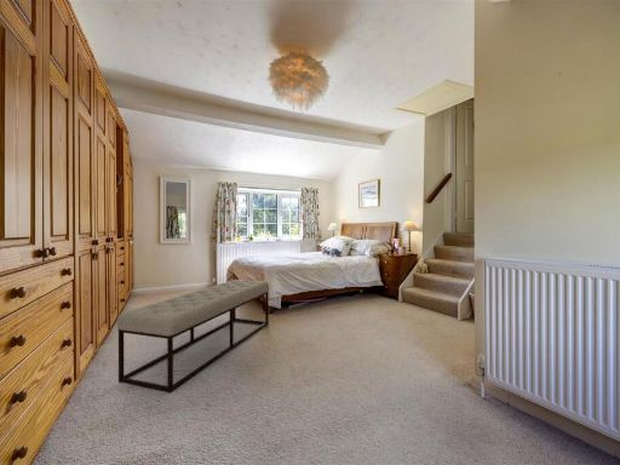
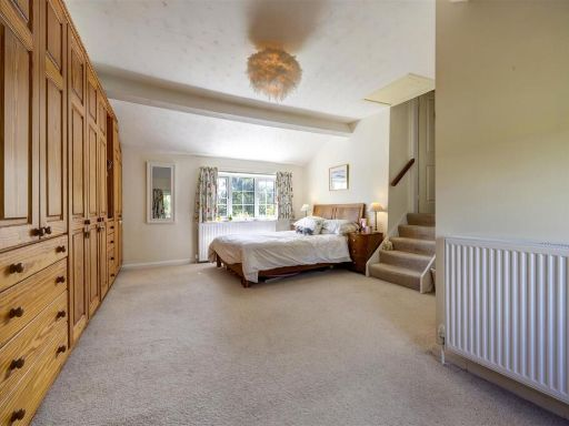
- bench [116,279,270,394]
